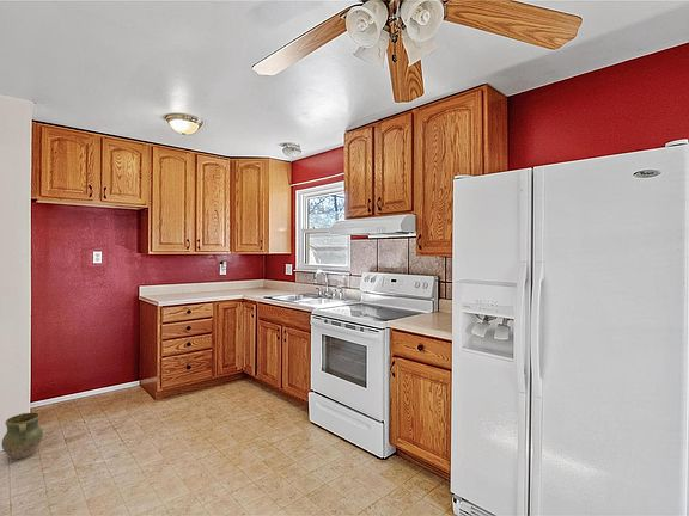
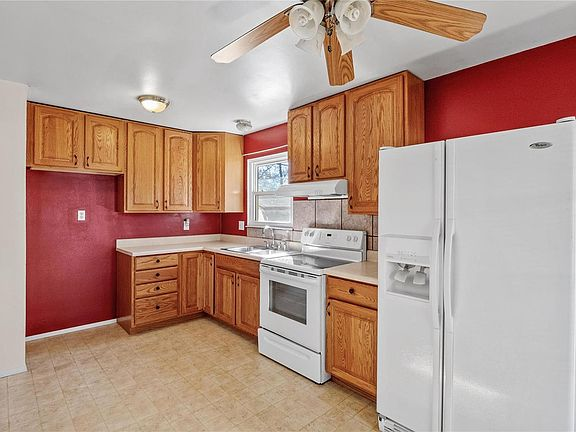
- ceramic jug [1,411,44,460]
